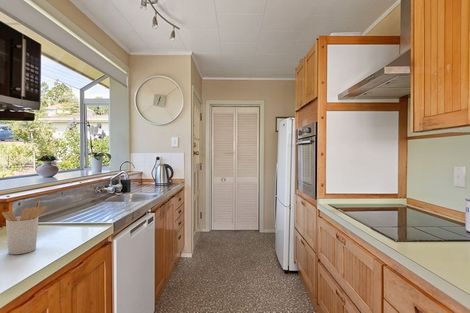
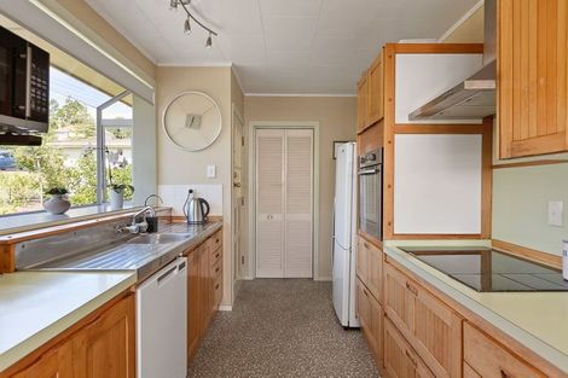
- utensil holder [1,200,48,255]
